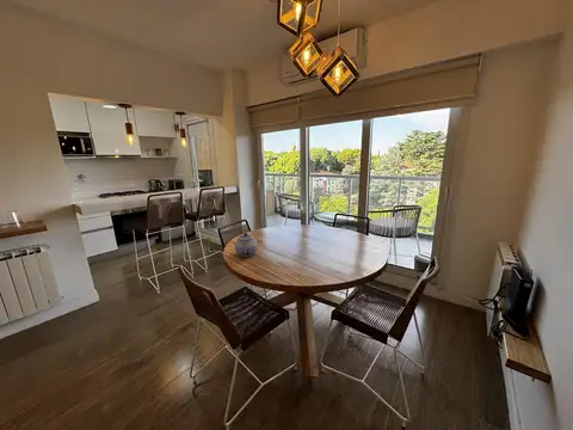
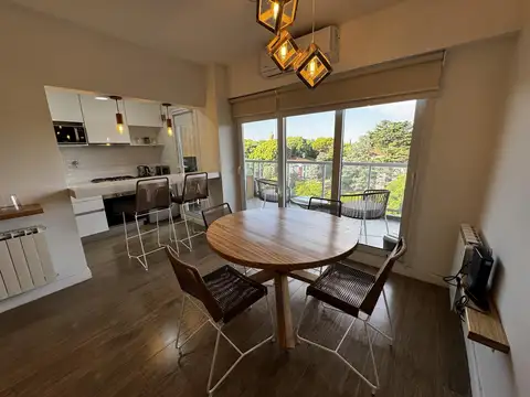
- teapot [234,232,258,258]
